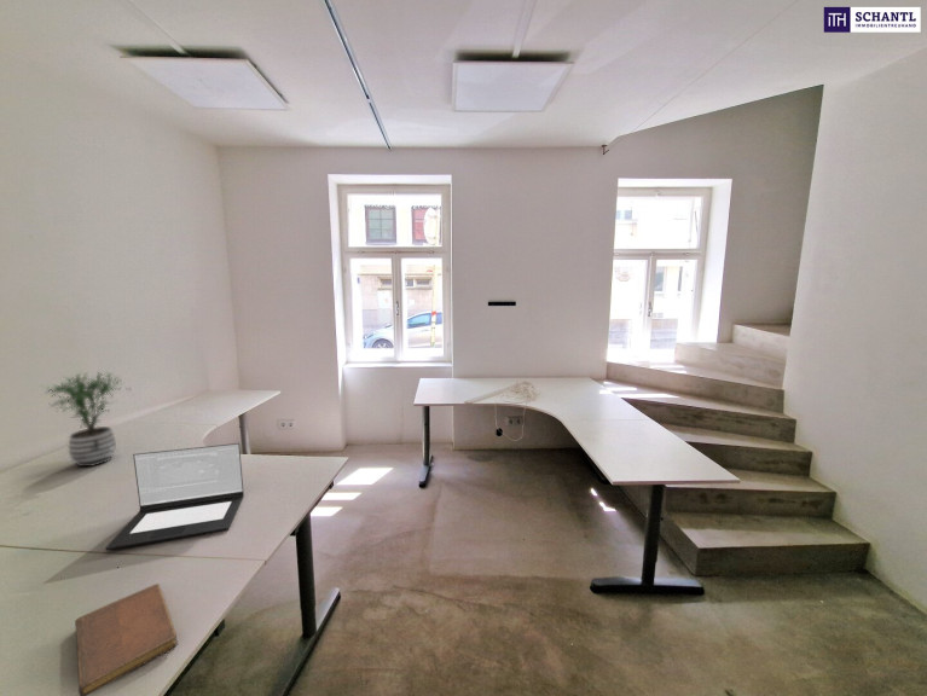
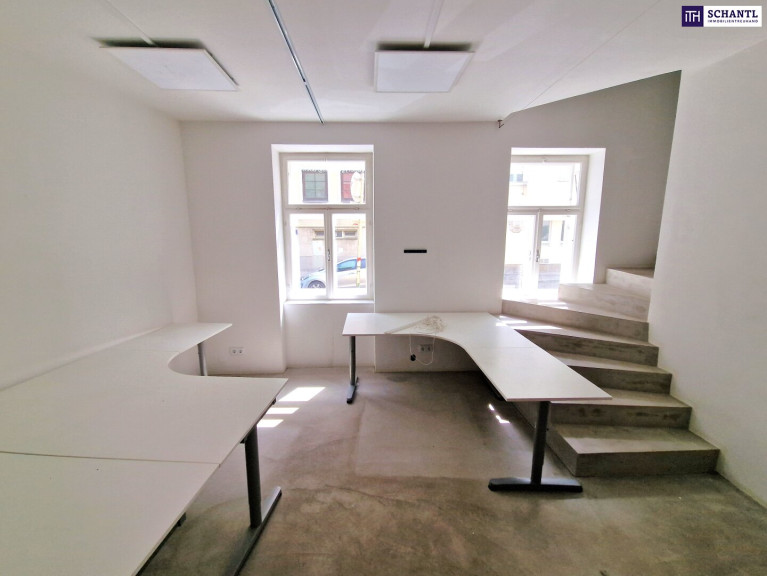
- potted plant [40,371,131,468]
- laptop [104,442,245,551]
- notebook [74,582,179,696]
